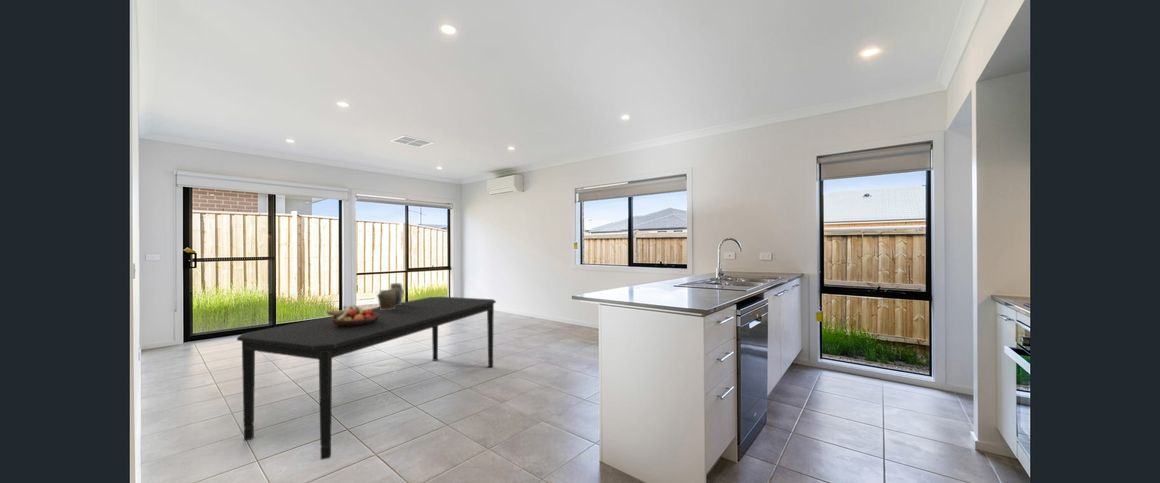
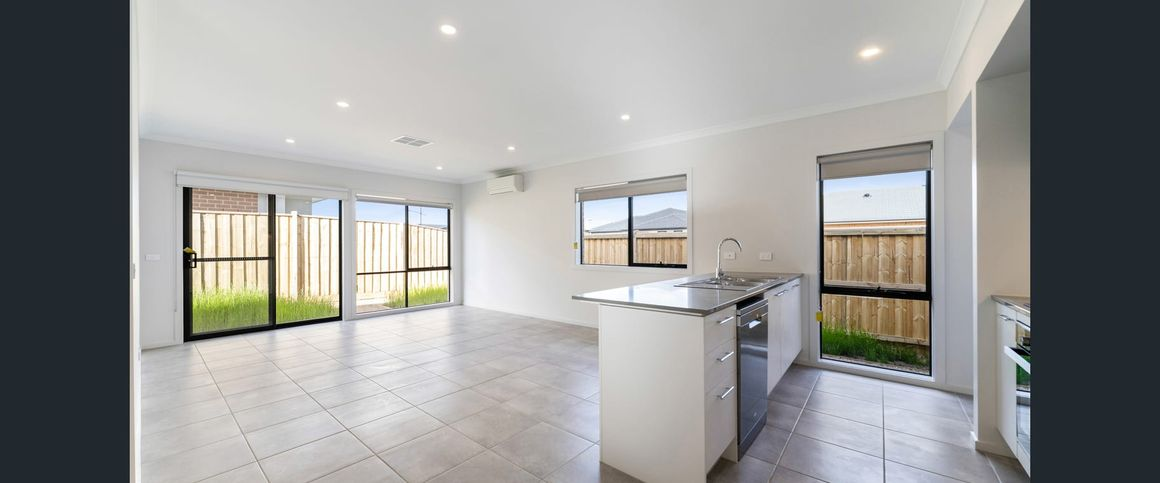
- jar set [376,282,405,310]
- fruit bowl [326,304,379,327]
- dining table [236,296,497,461]
